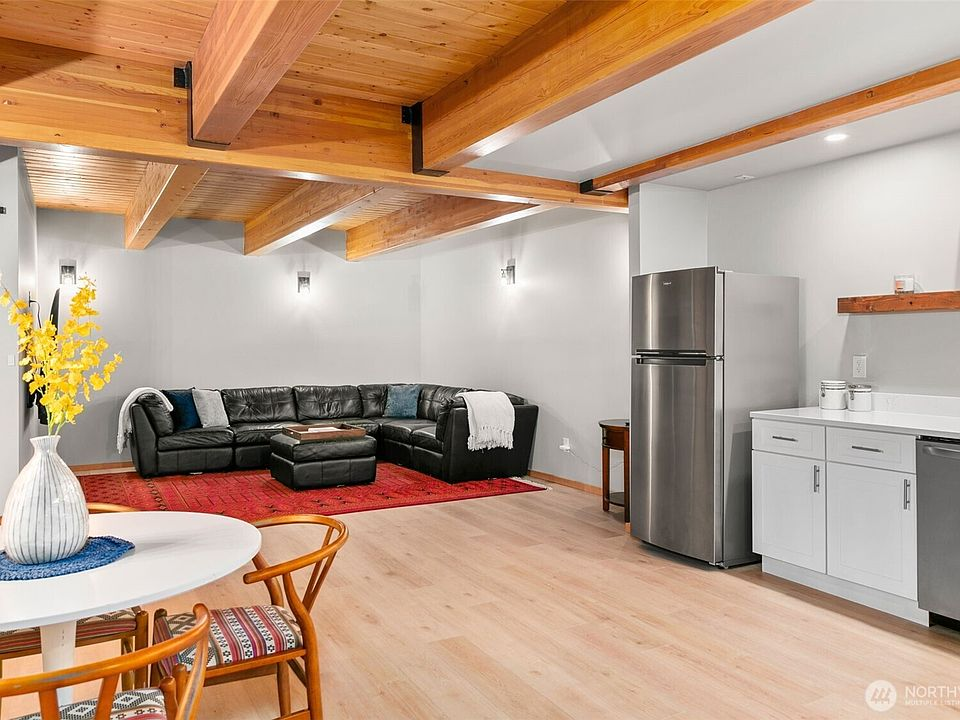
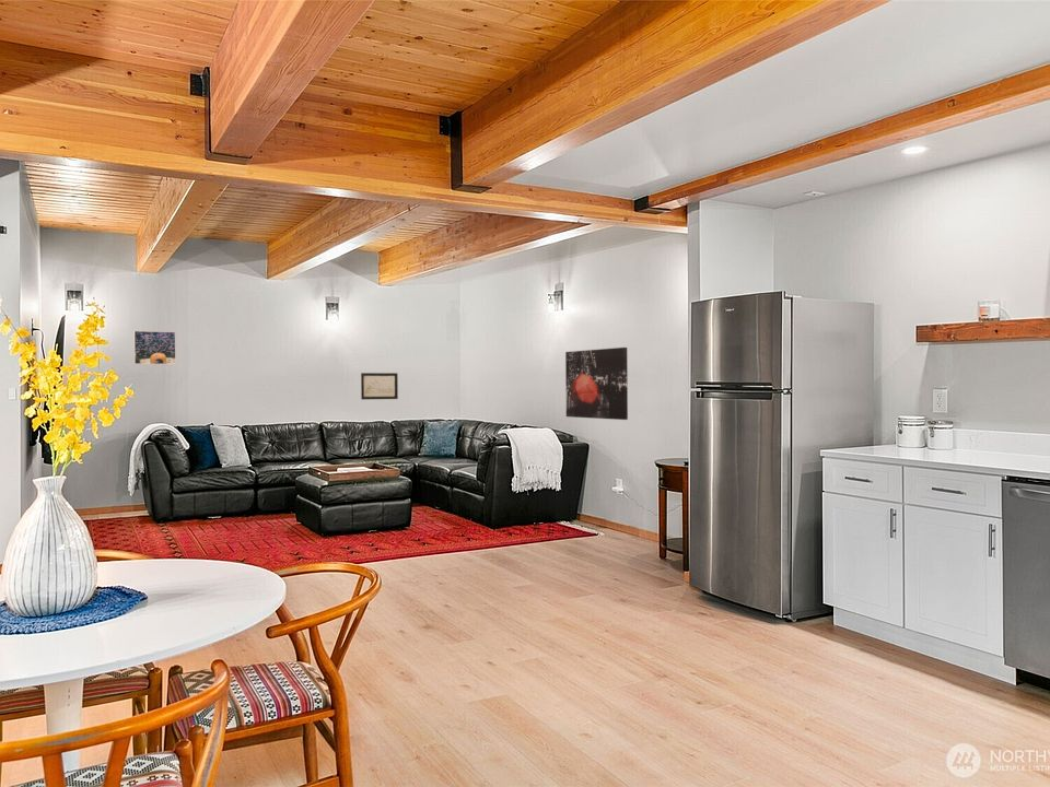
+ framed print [133,330,177,365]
+ wall art [360,372,399,400]
+ wall art [564,346,629,421]
